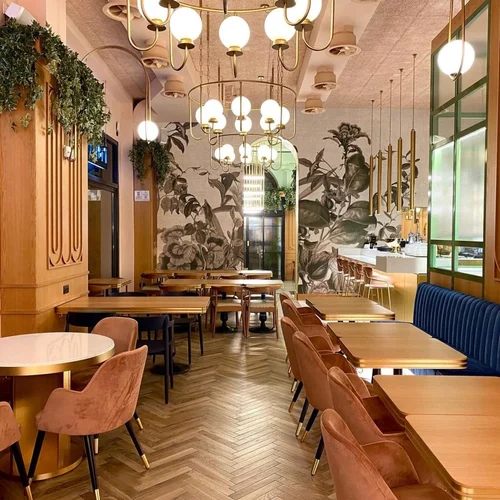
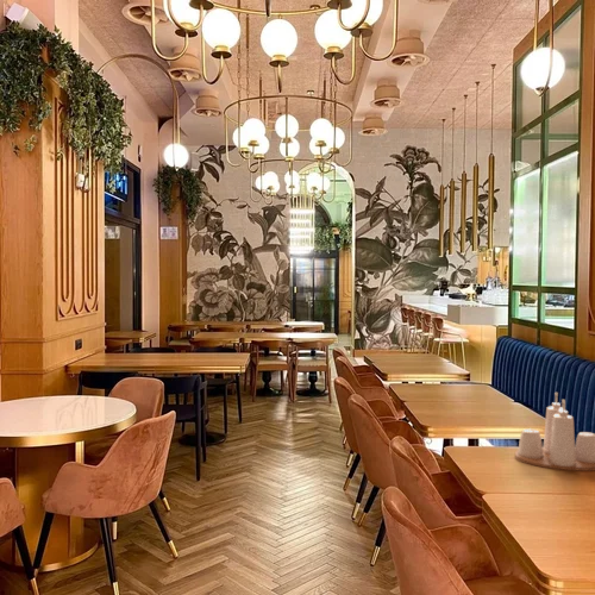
+ condiment set [514,392,595,472]
